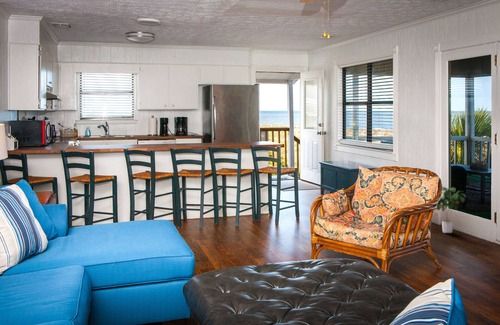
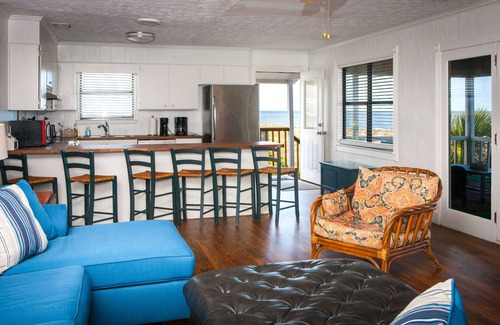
- potted plant [436,186,467,234]
